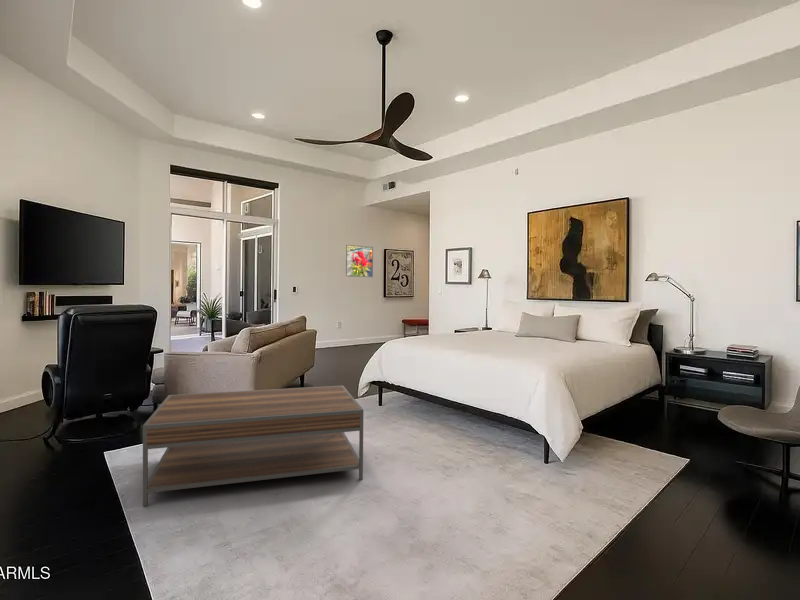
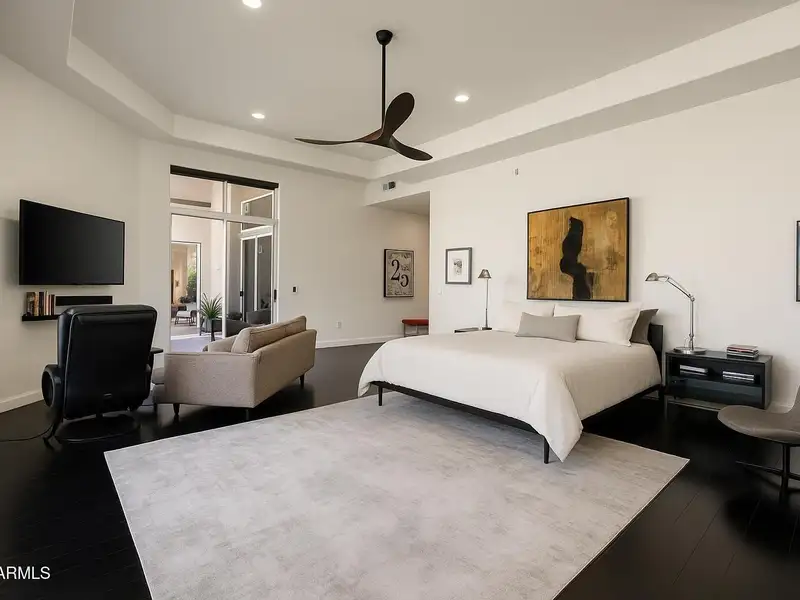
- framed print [345,244,374,278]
- coffee table [142,385,365,507]
